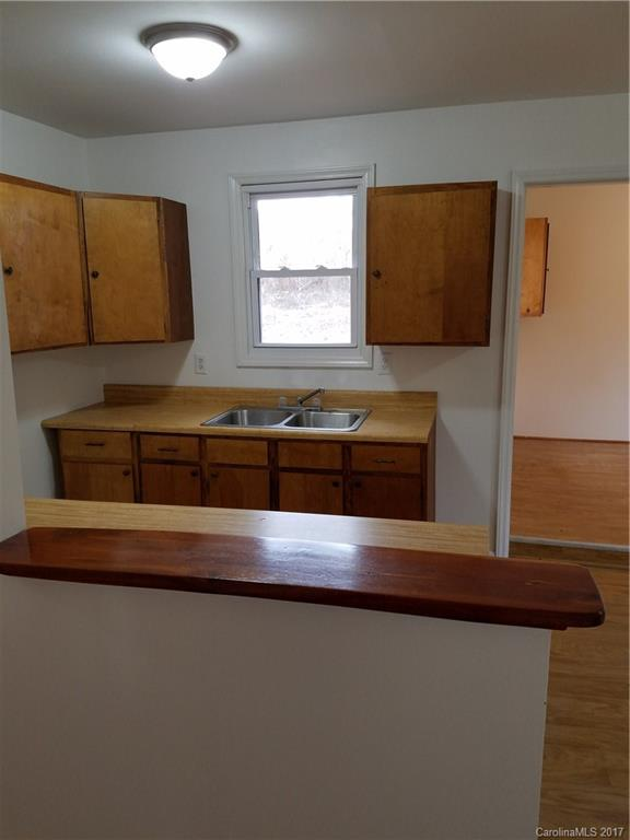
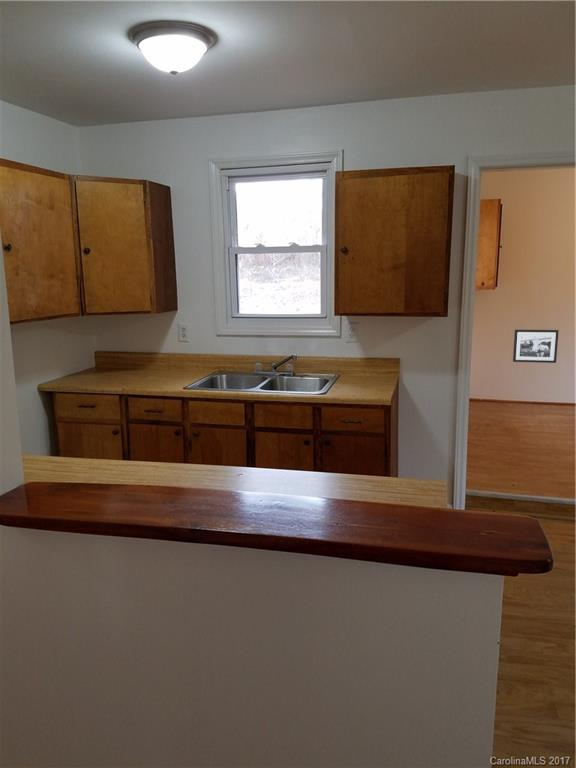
+ picture frame [512,329,560,364]
